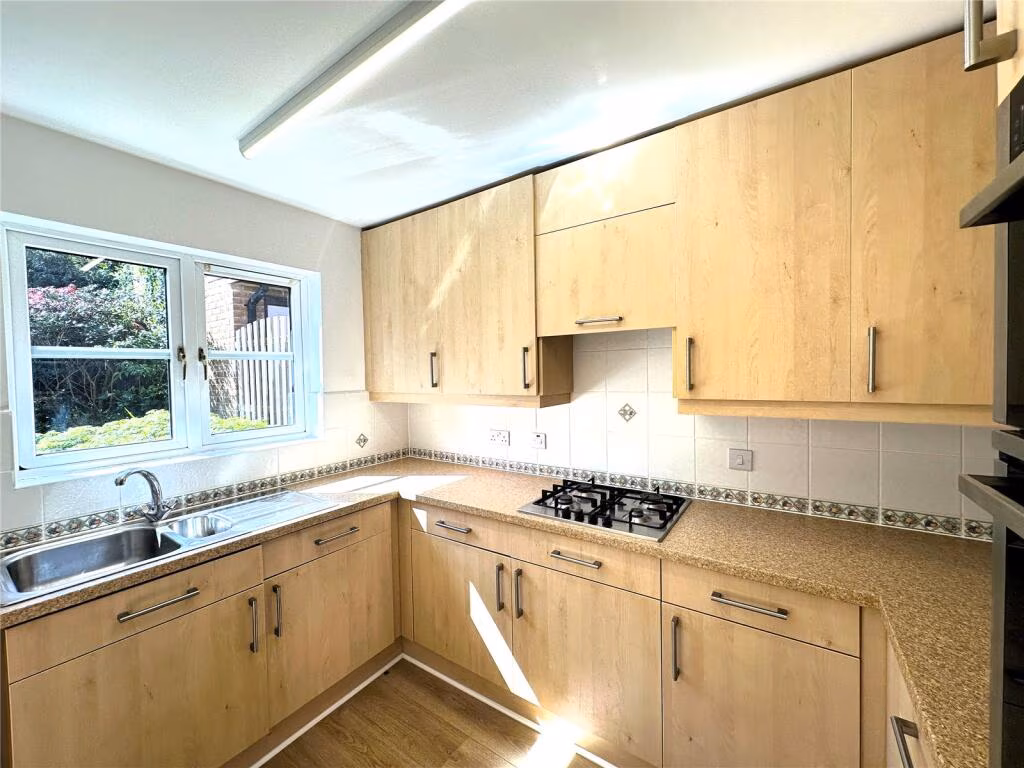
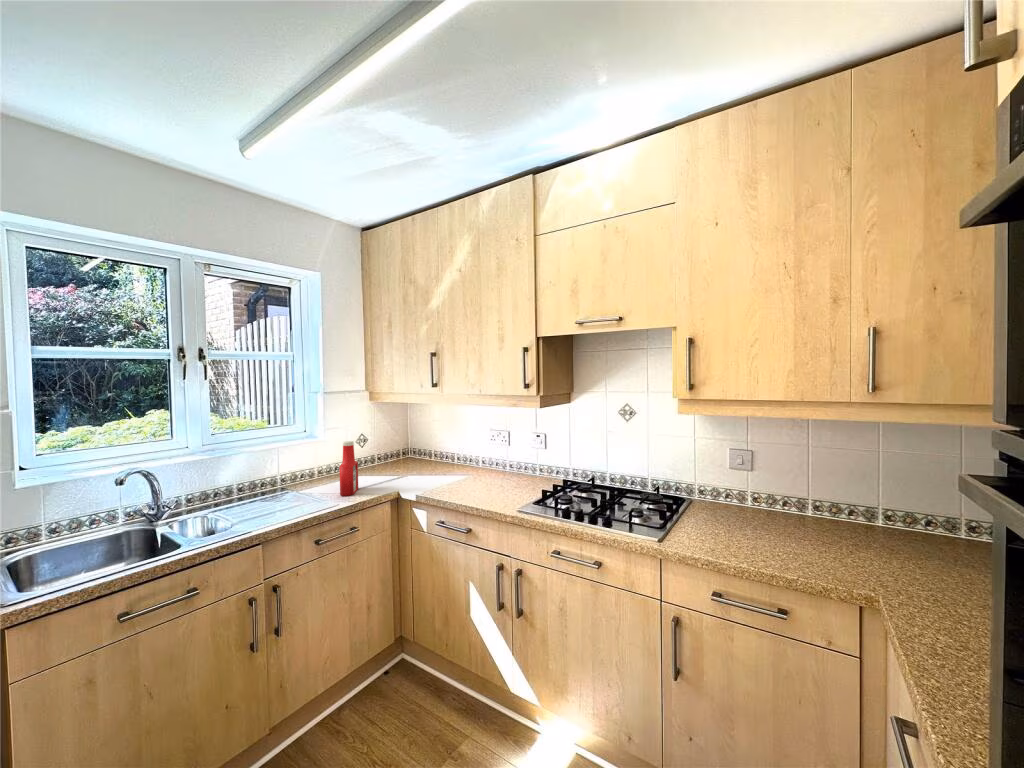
+ soap bottle [338,440,359,497]
